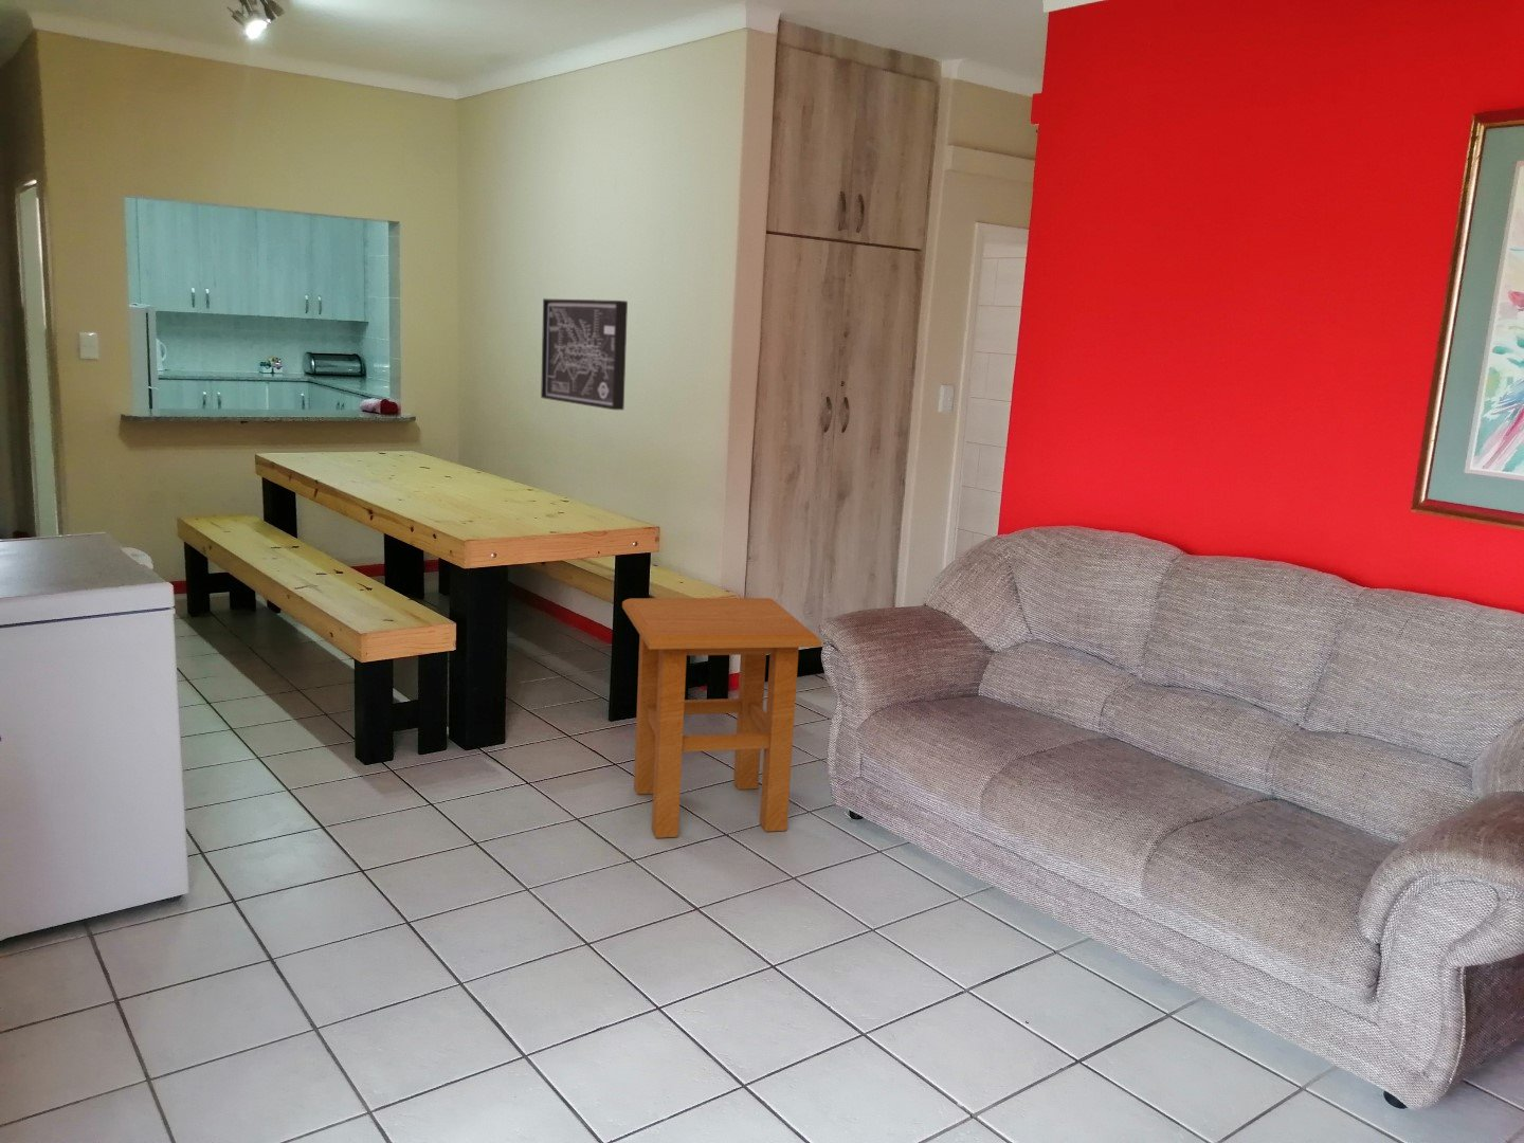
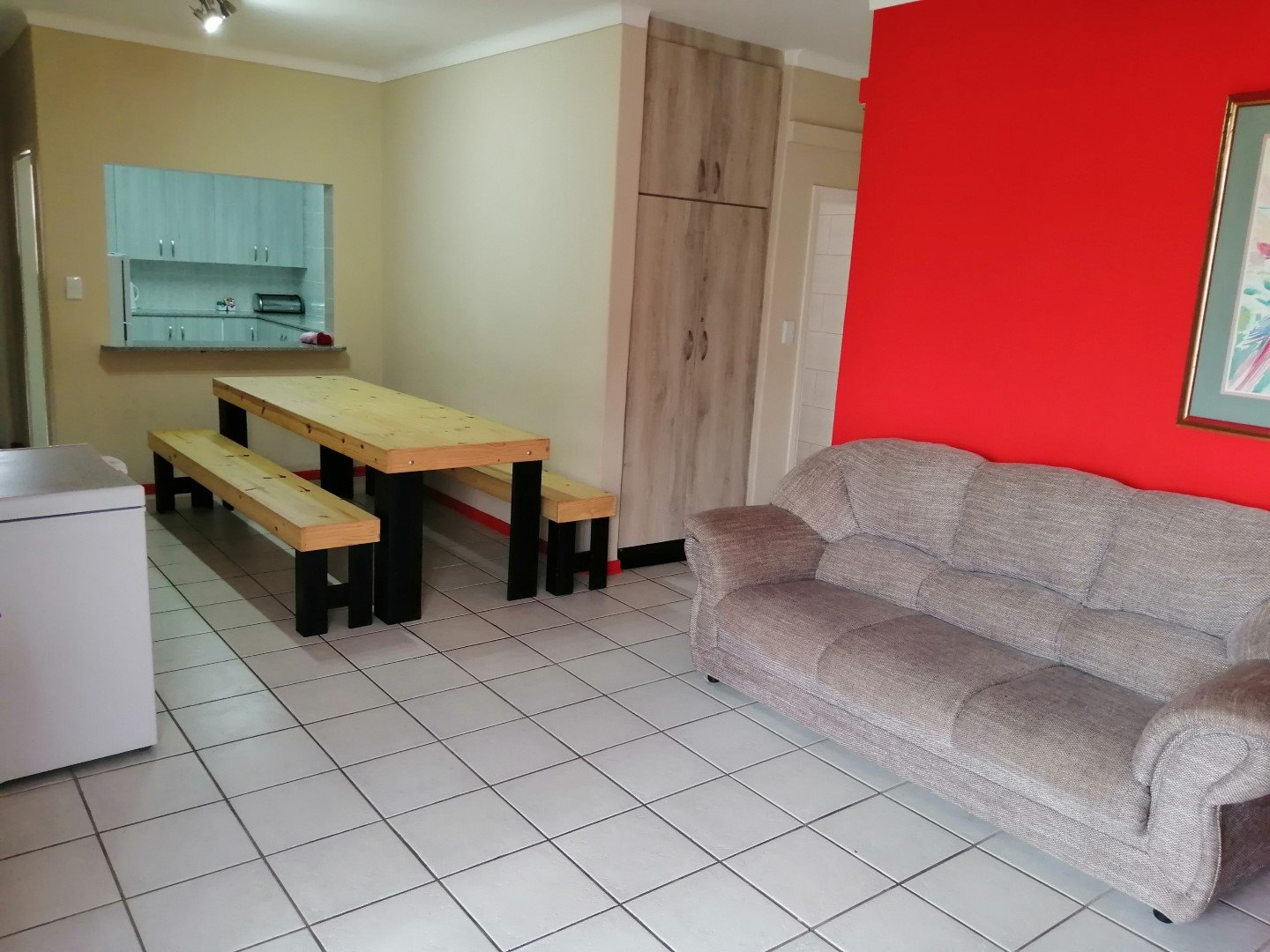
- side table [622,597,822,839]
- wall art [540,298,629,411]
